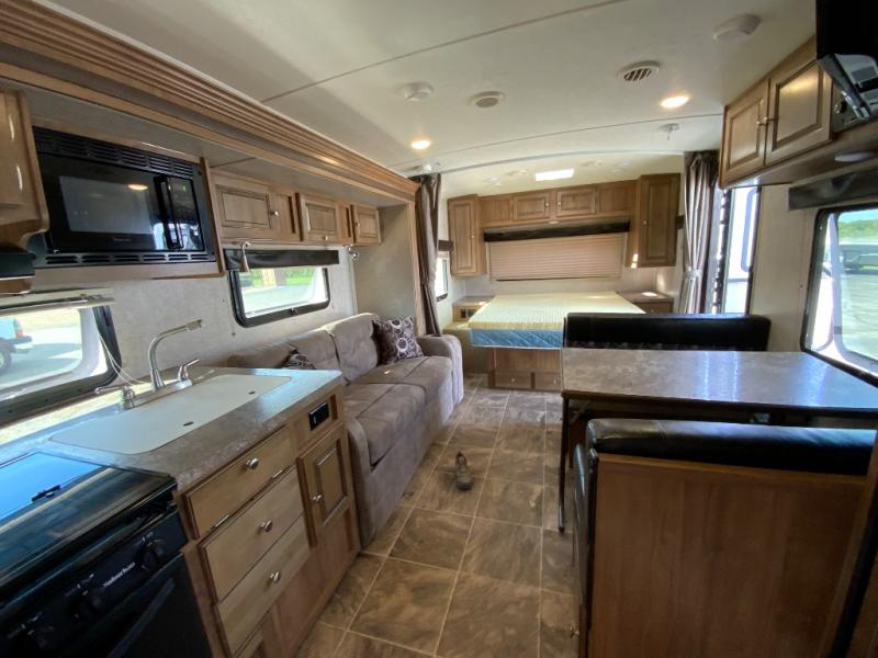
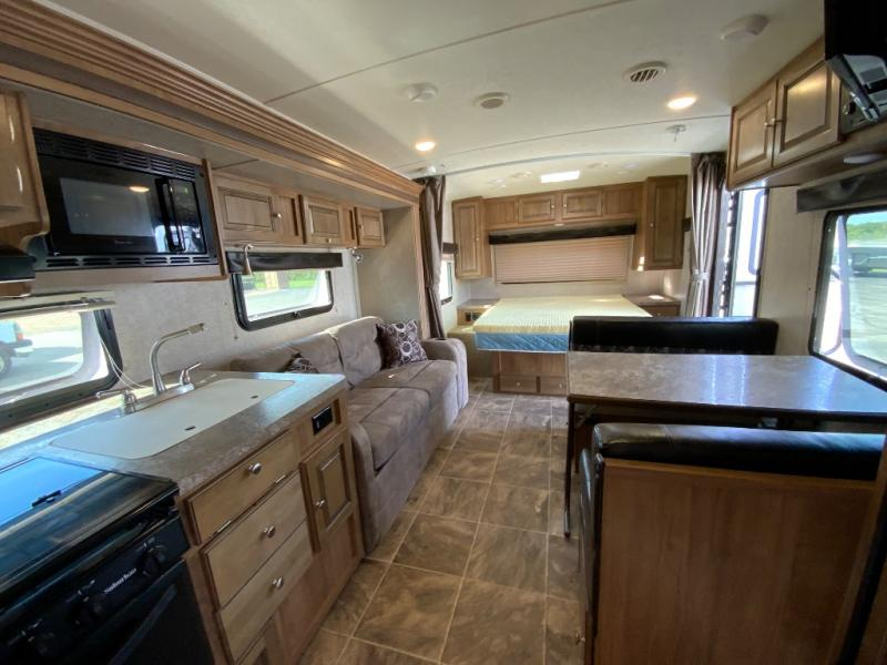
- shoe [454,451,474,490]
